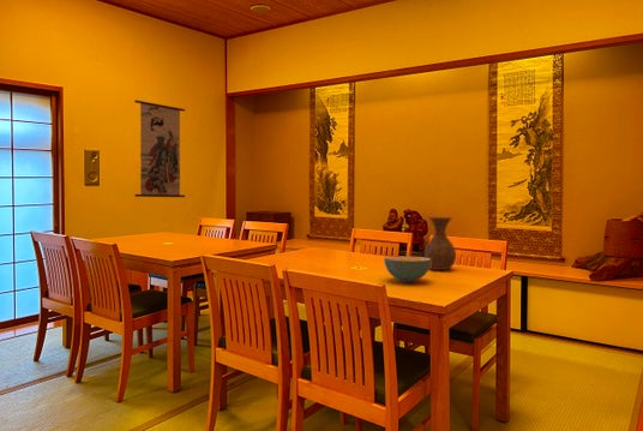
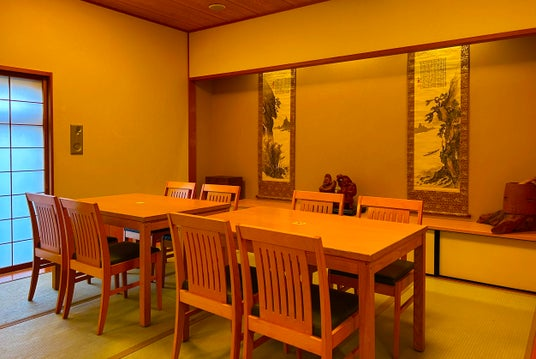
- wall scroll [133,91,186,198]
- cereal bowl [383,255,432,283]
- vase [423,216,457,271]
